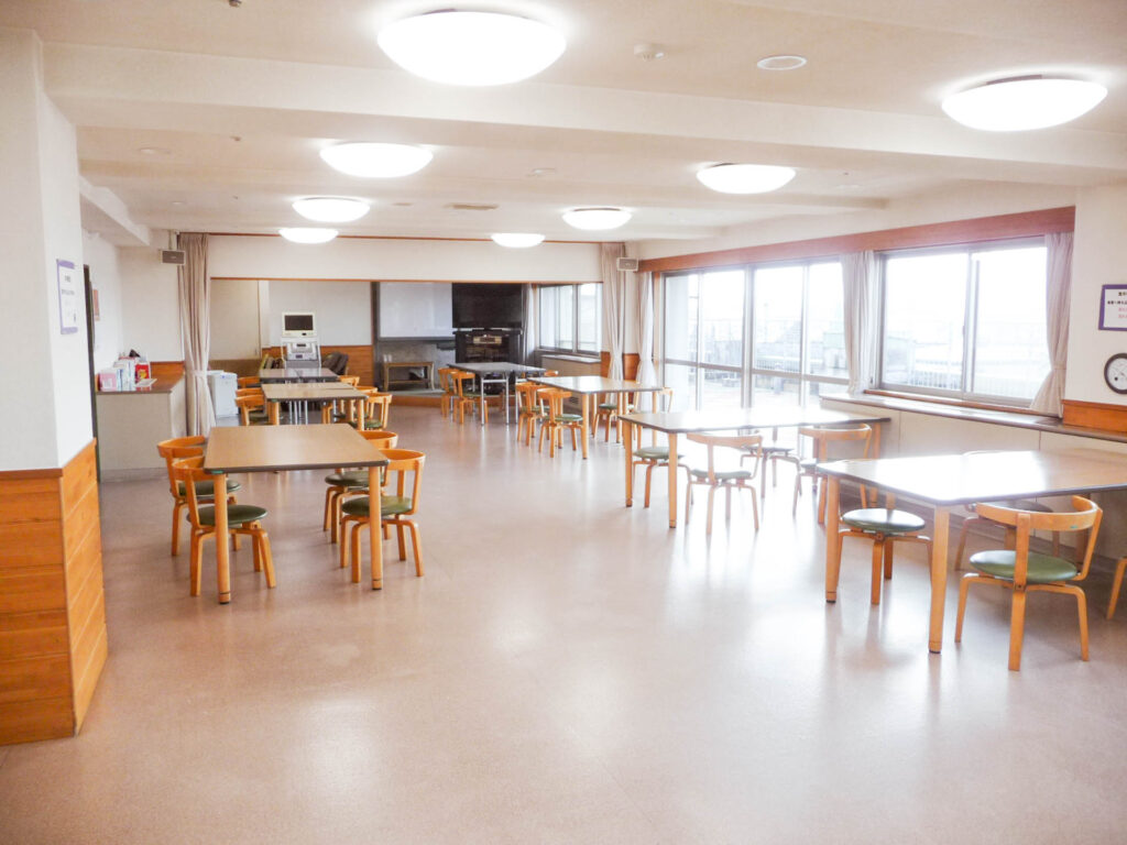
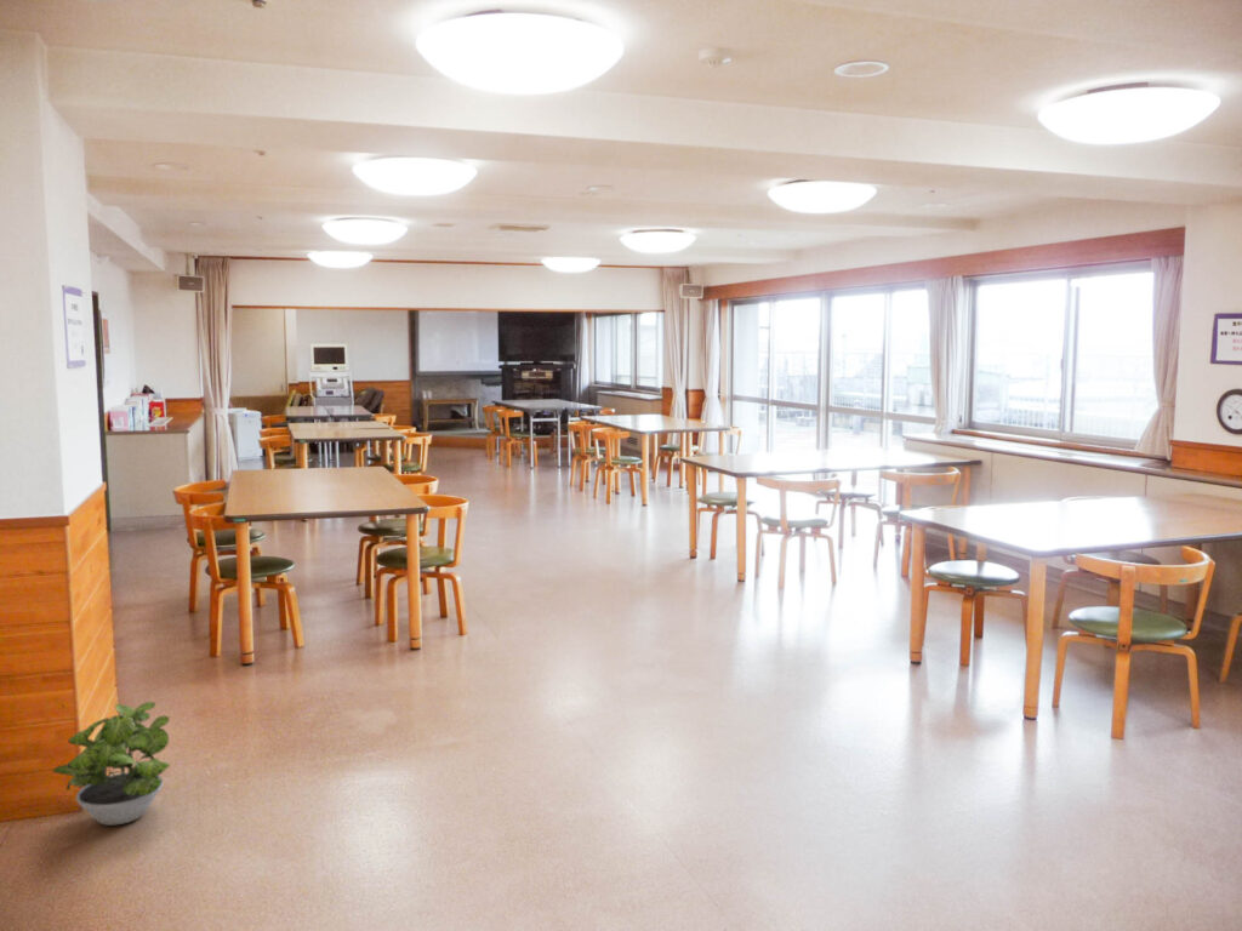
+ potted plant [51,701,171,827]
